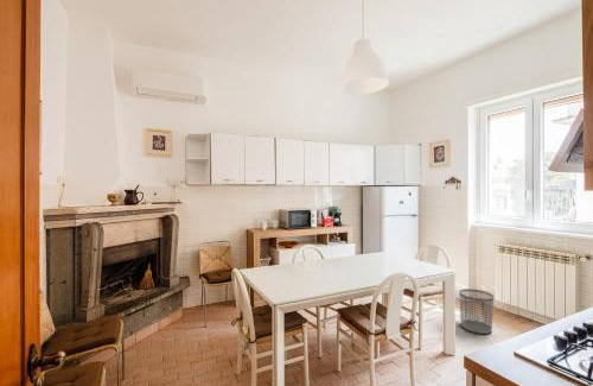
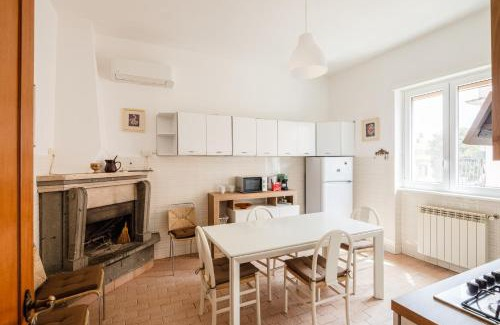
- waste bin [458,287,495,335]
